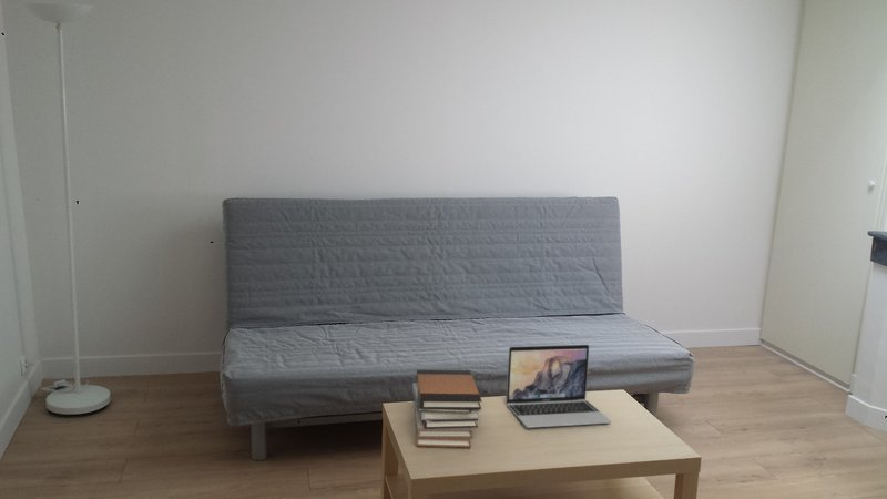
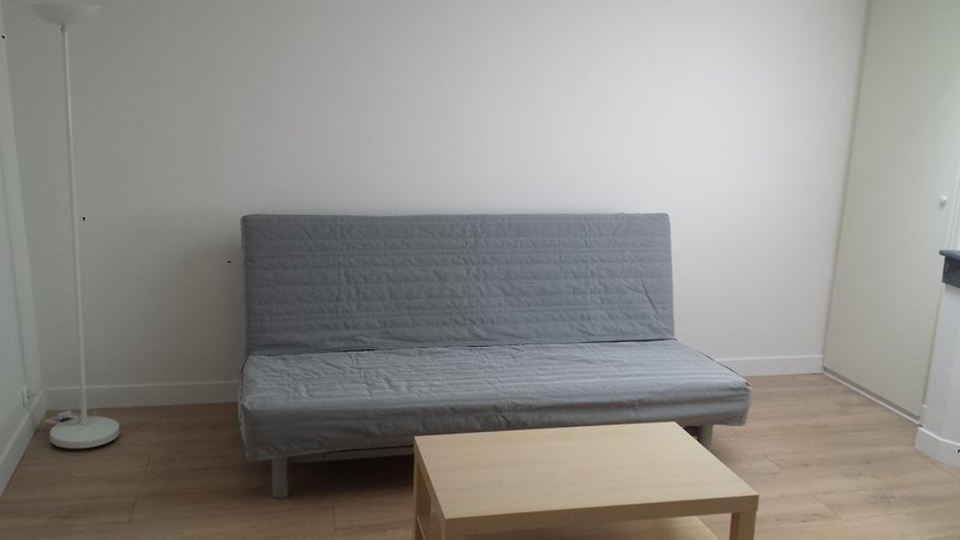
- laptop [506,344,612,429]
- book stack [411,369,483,448]
